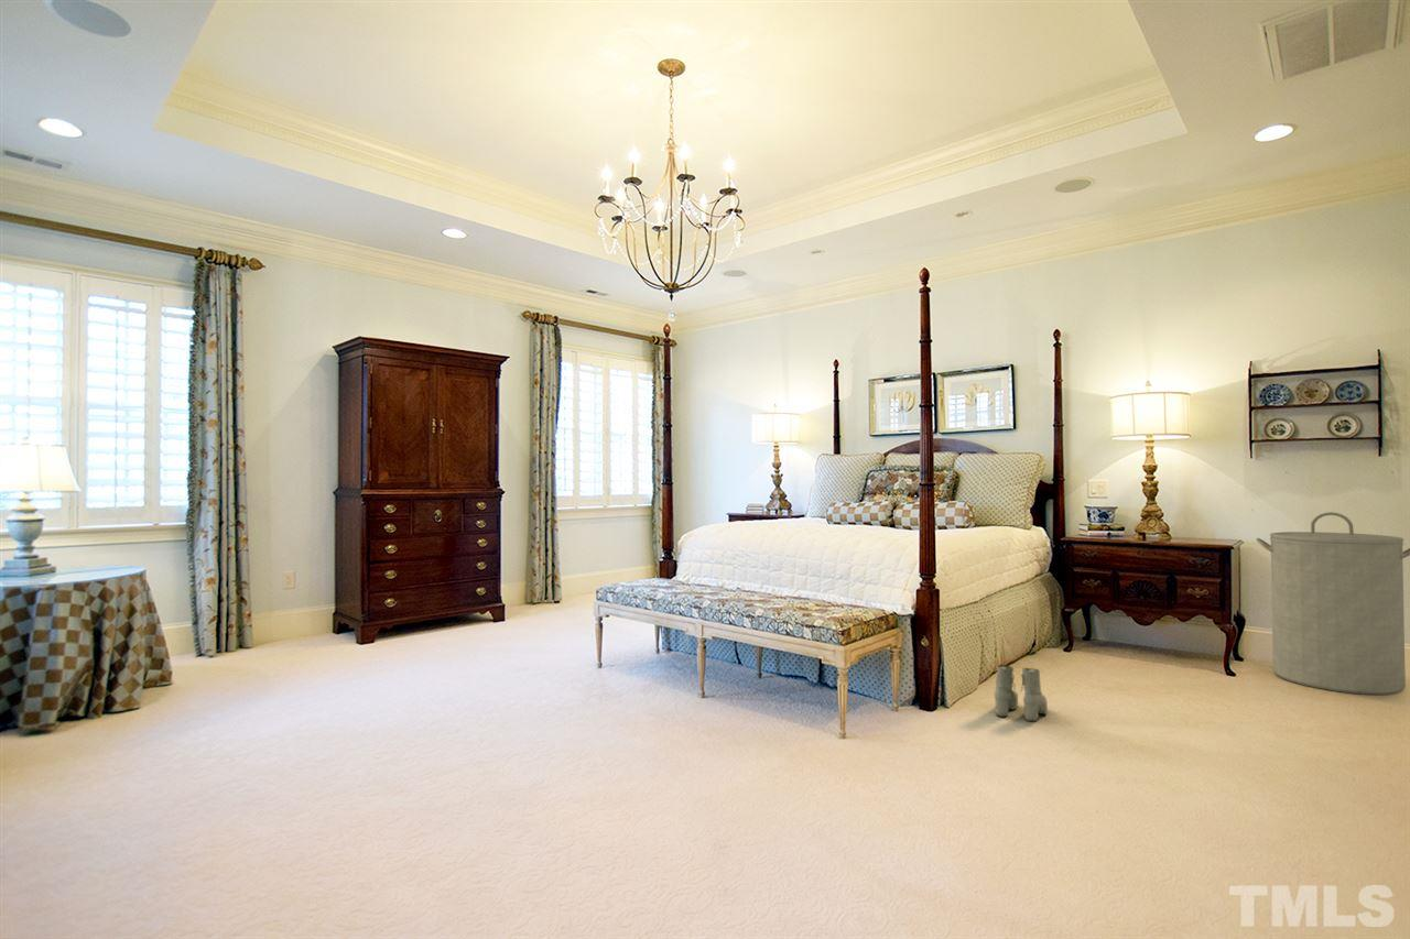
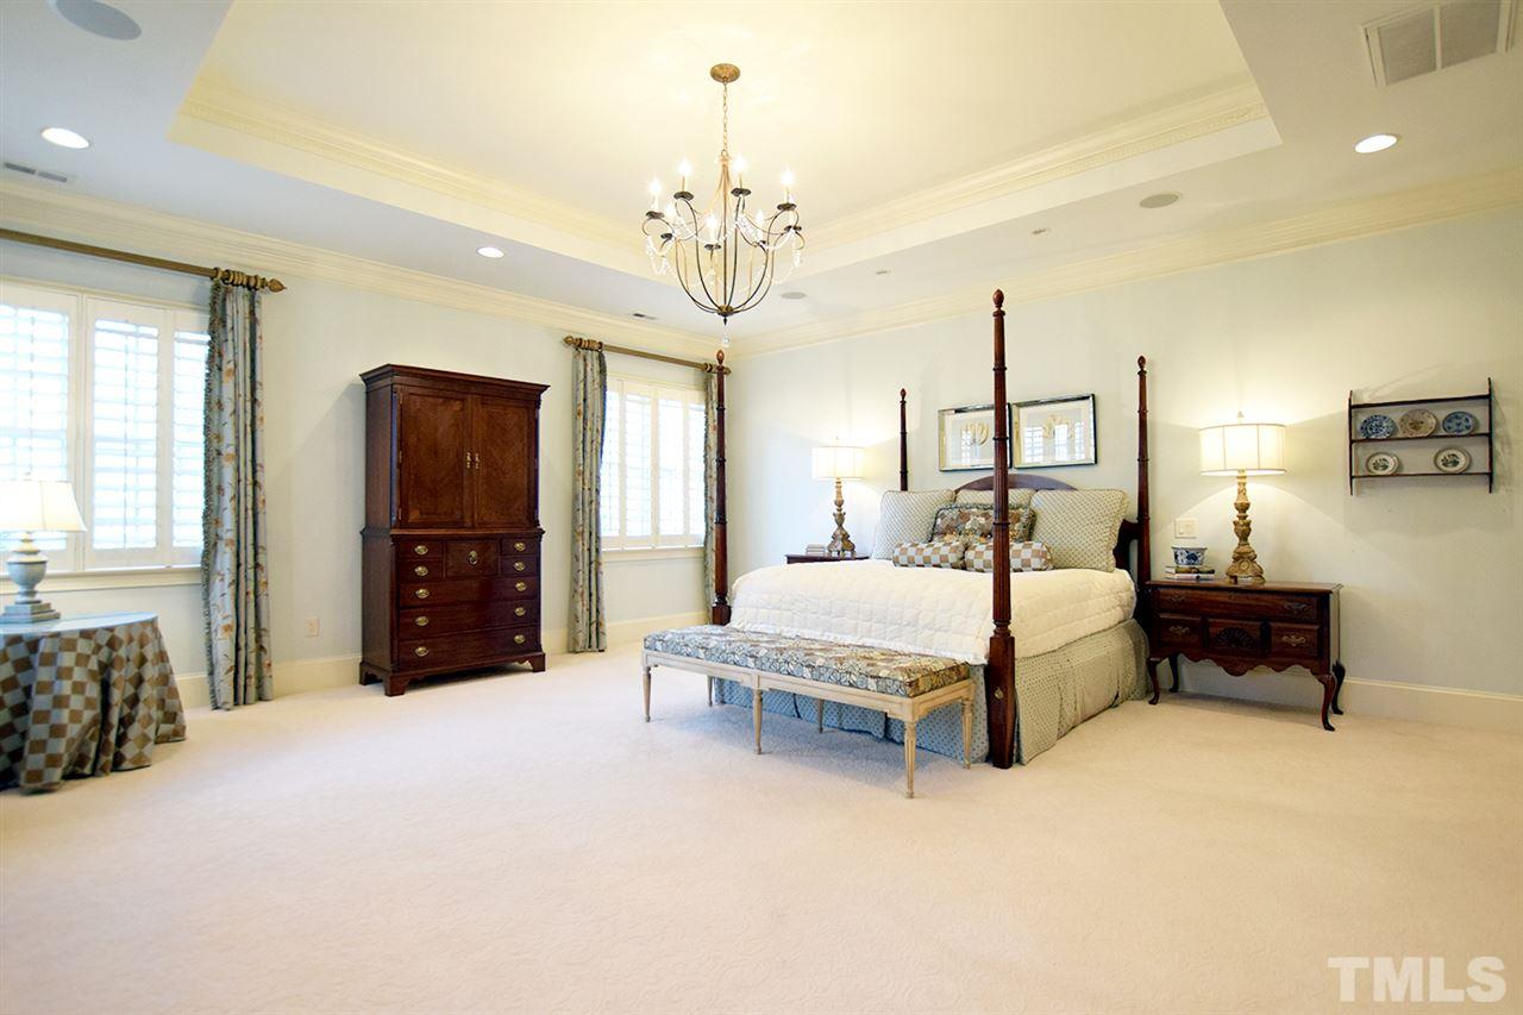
- laundry hamper [1255,511,1410,696]
- boots [994,664,1049,722]
